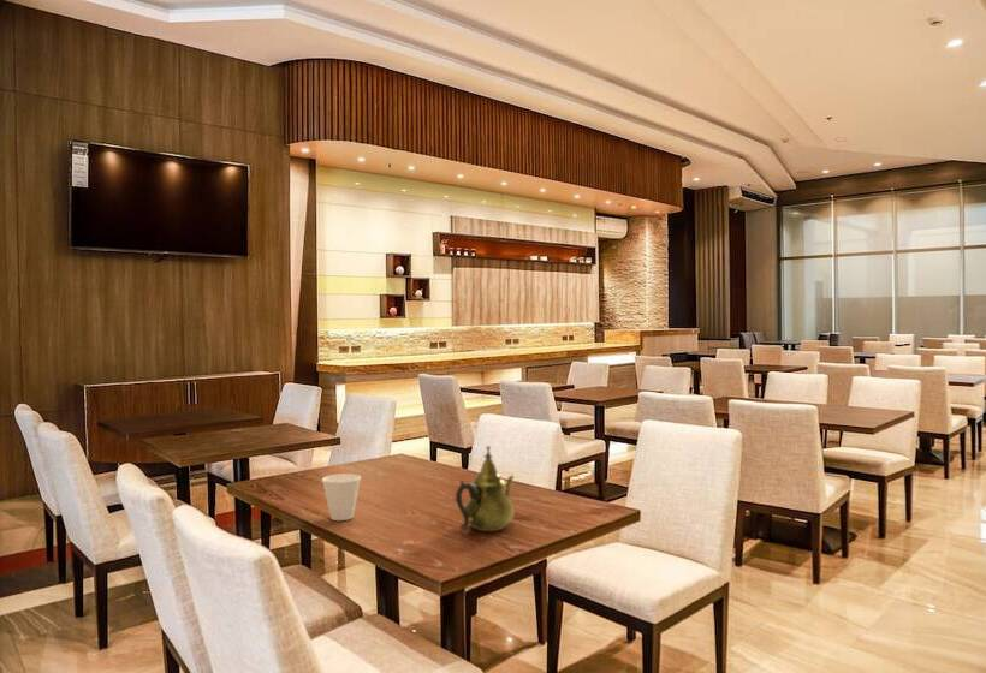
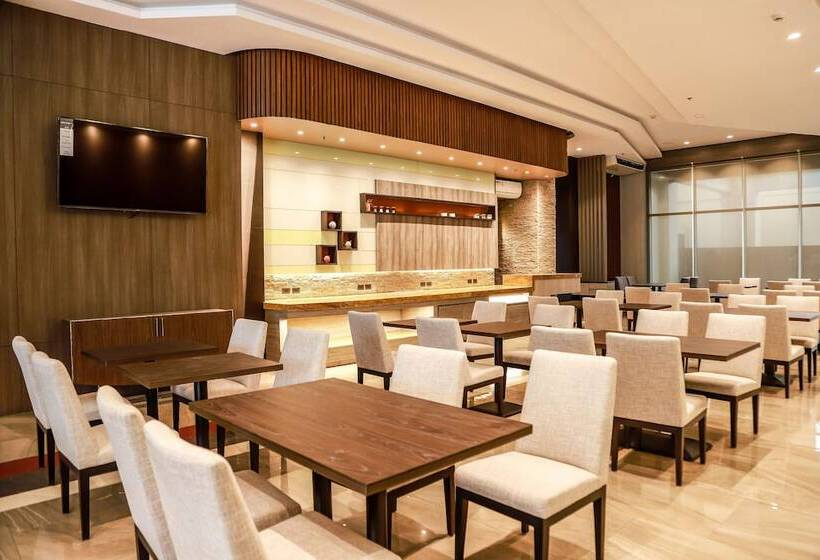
- teapot [455,445,516,532]
- cup [321,472,362,522]
